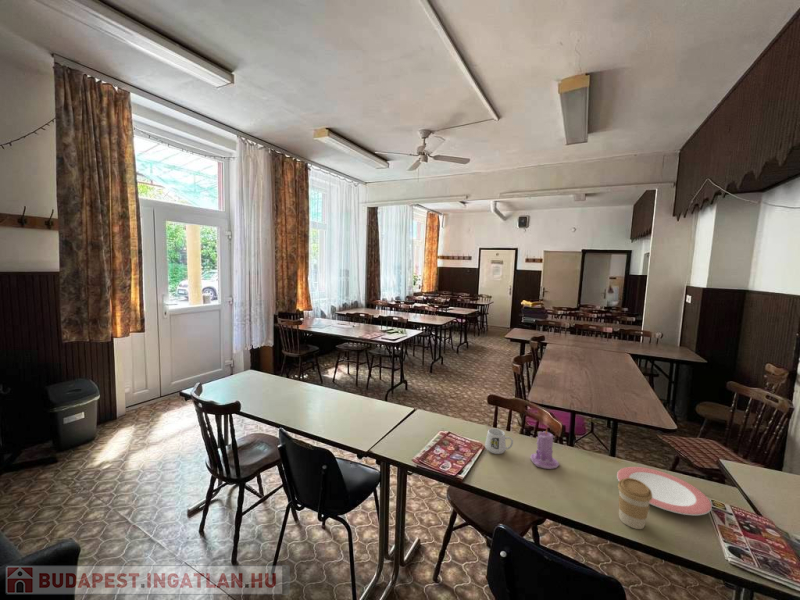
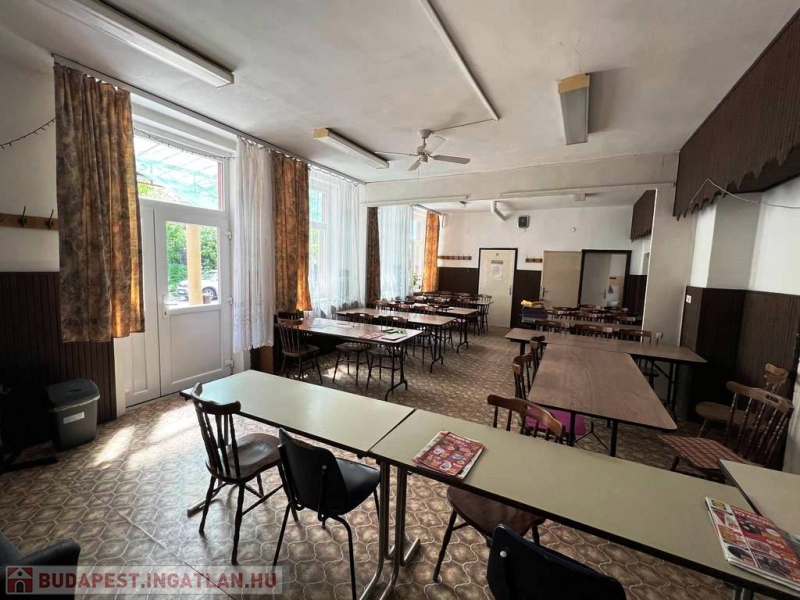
- mug [484,427,514,455]
- coffee cup [617,478,652,530]
- candle [530,429,560,470]
- plate [616,466,713,516]
